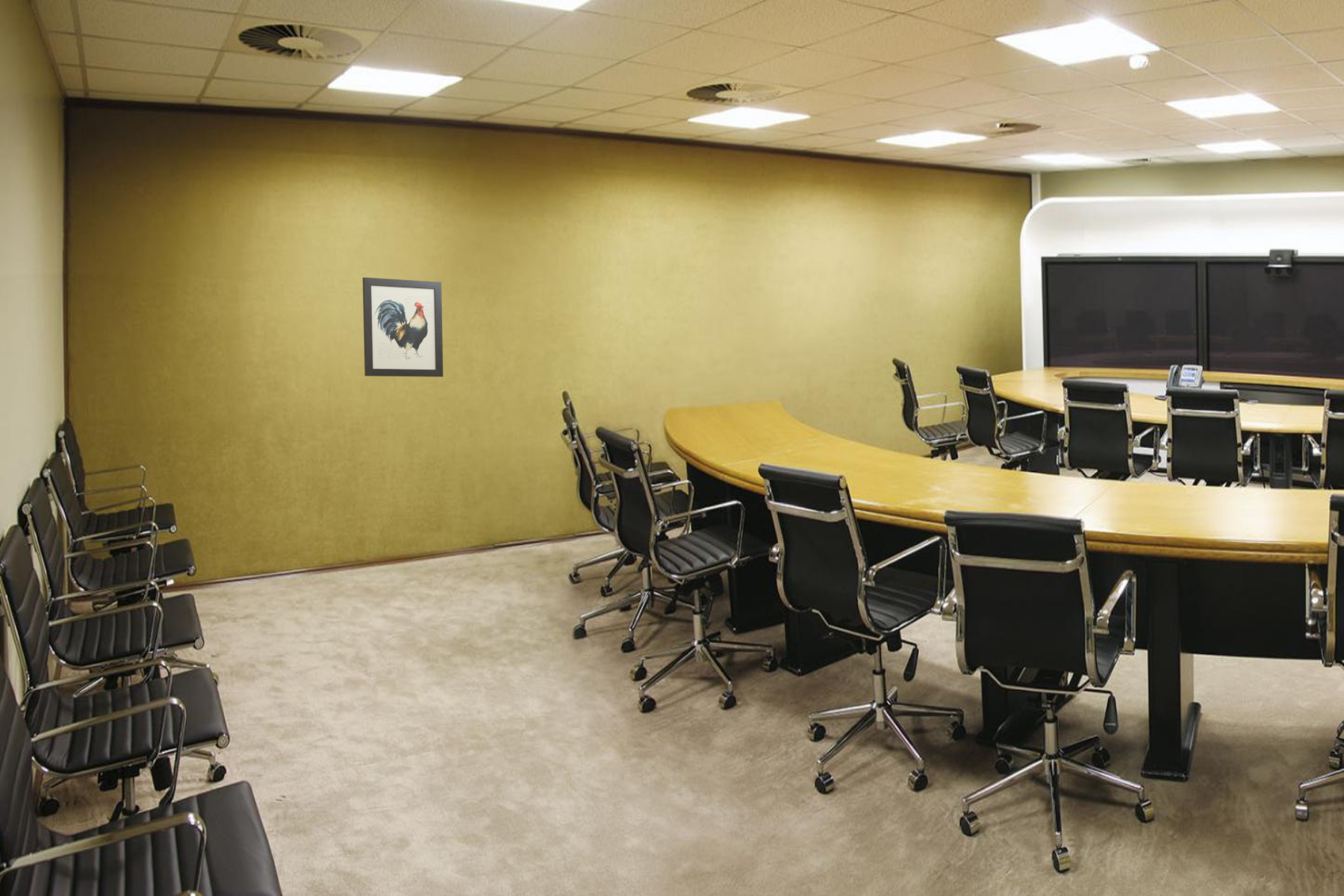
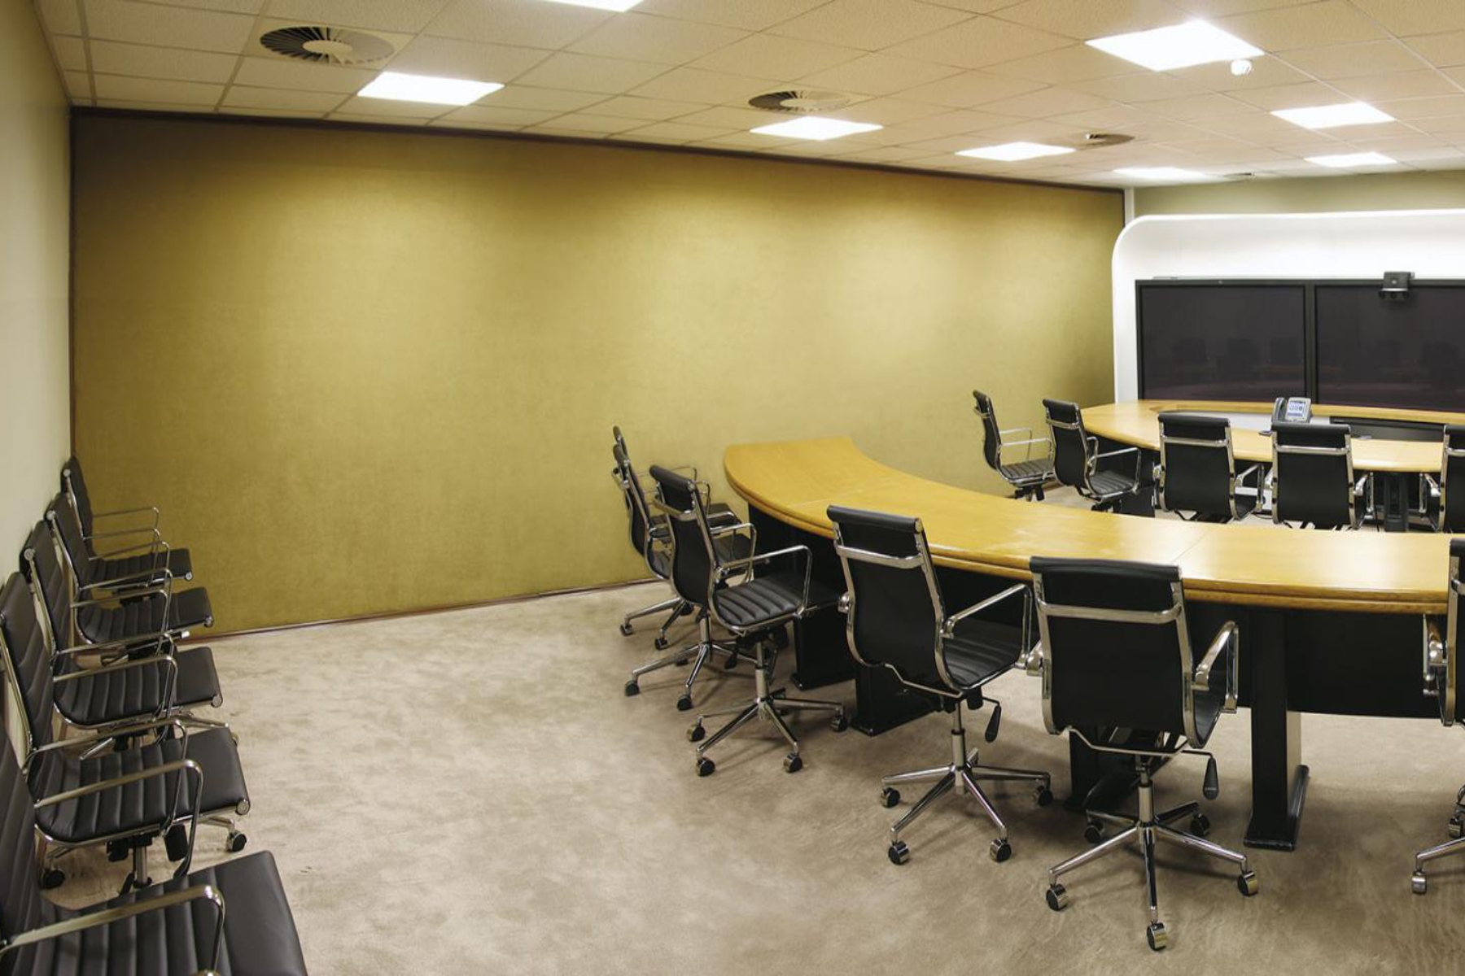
- wall art [362,276,444,378]
